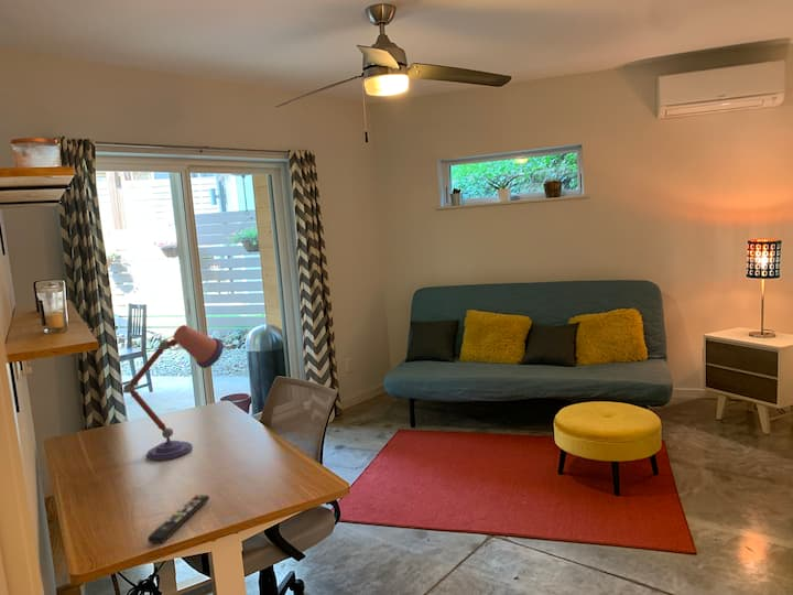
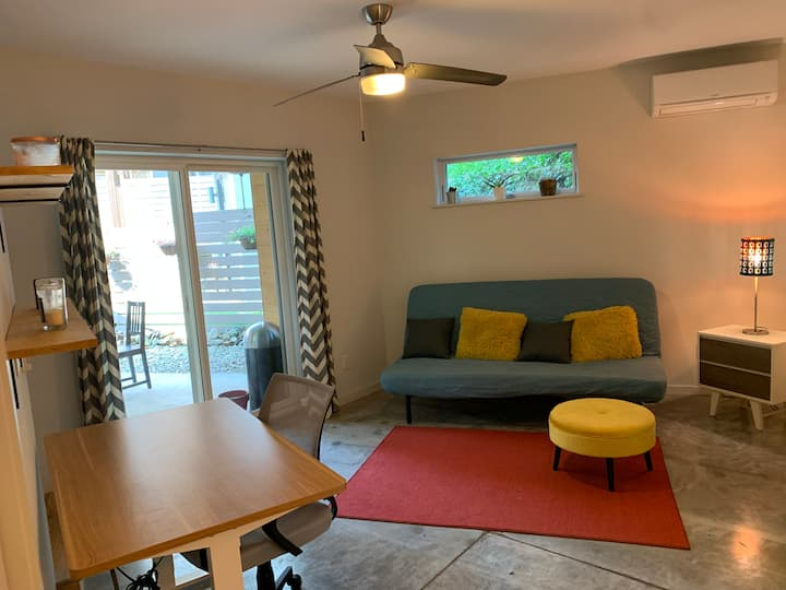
- remote control [146,494,210,544]
- desk lamp [122,324,225,462]
